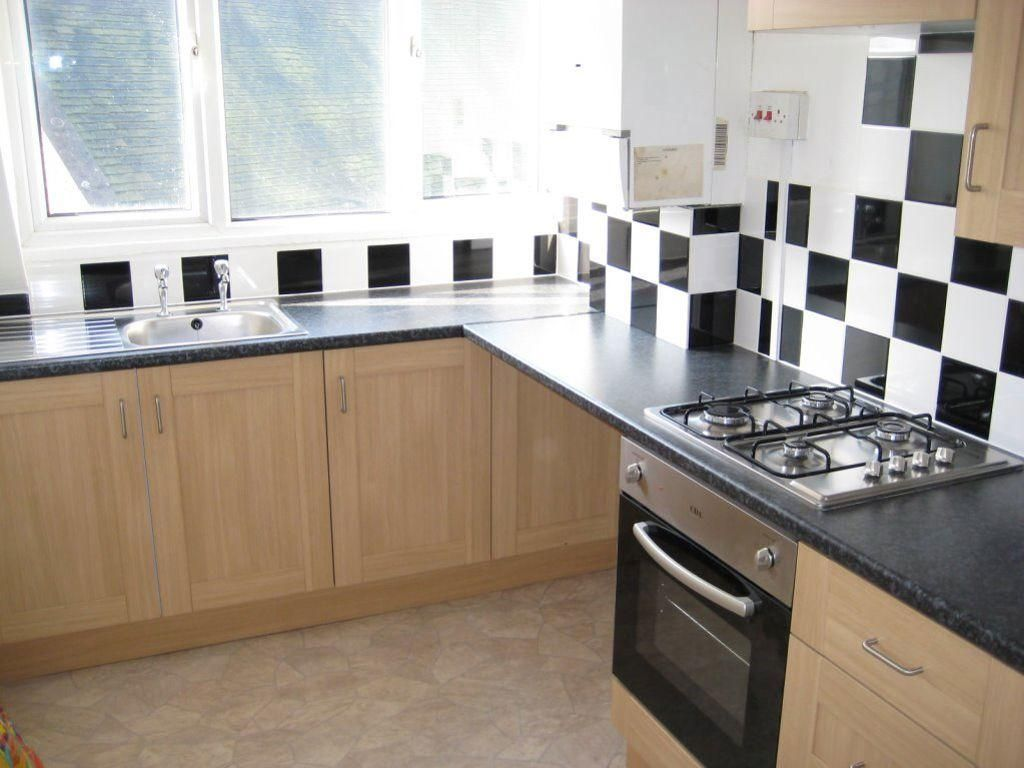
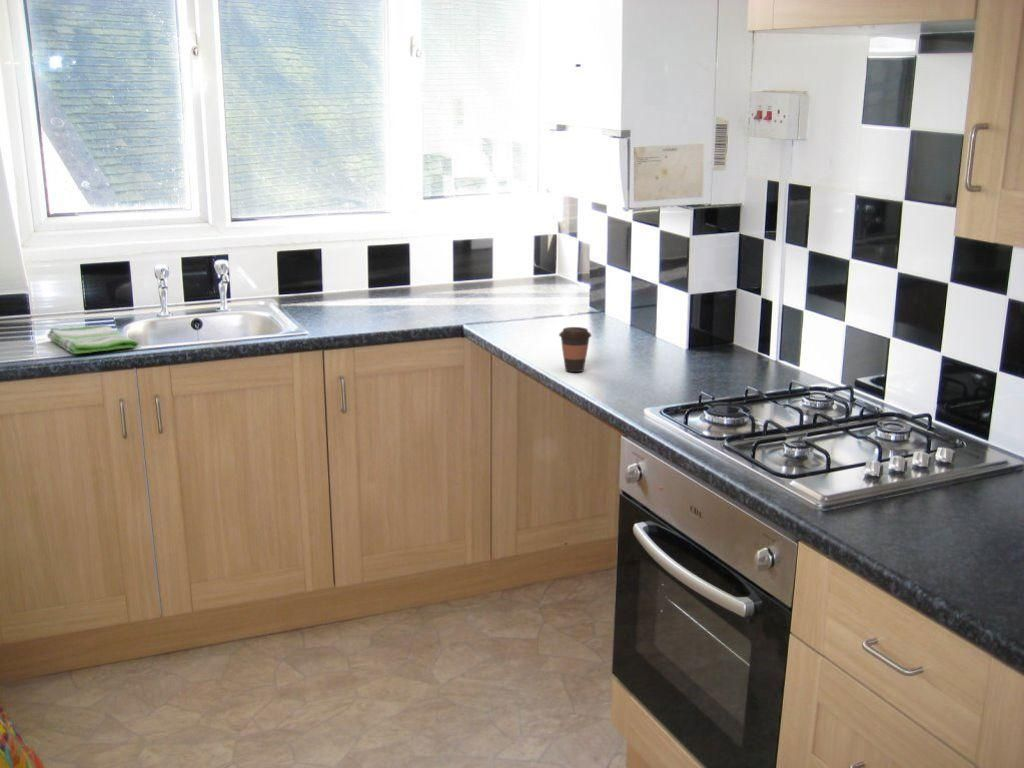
+ coffee cup [558,326,592,373]
+ dish towel [46,323,139,355]
